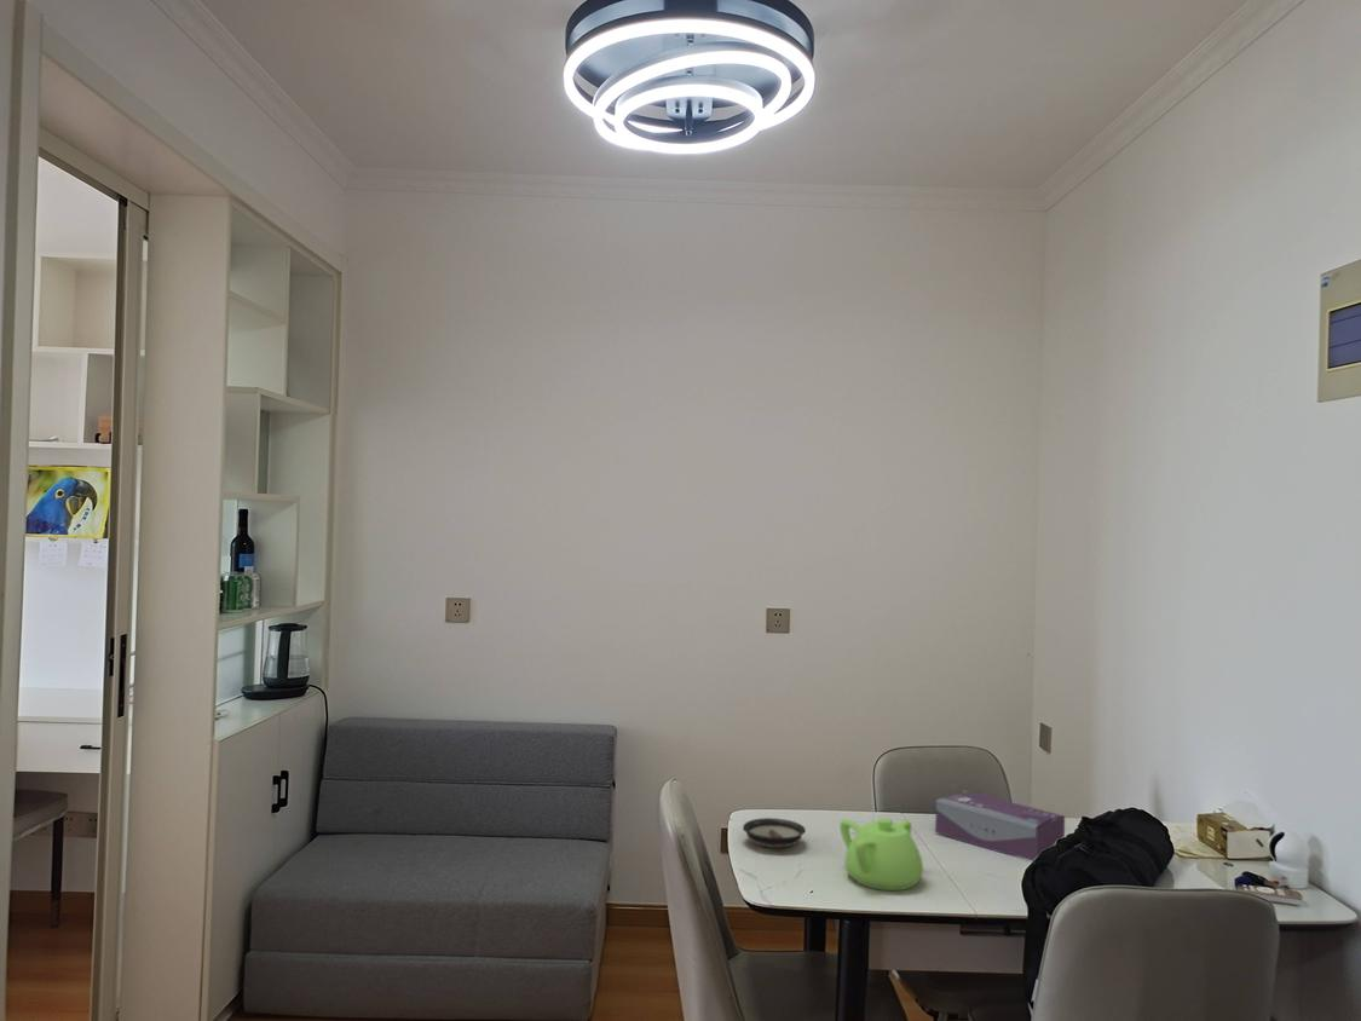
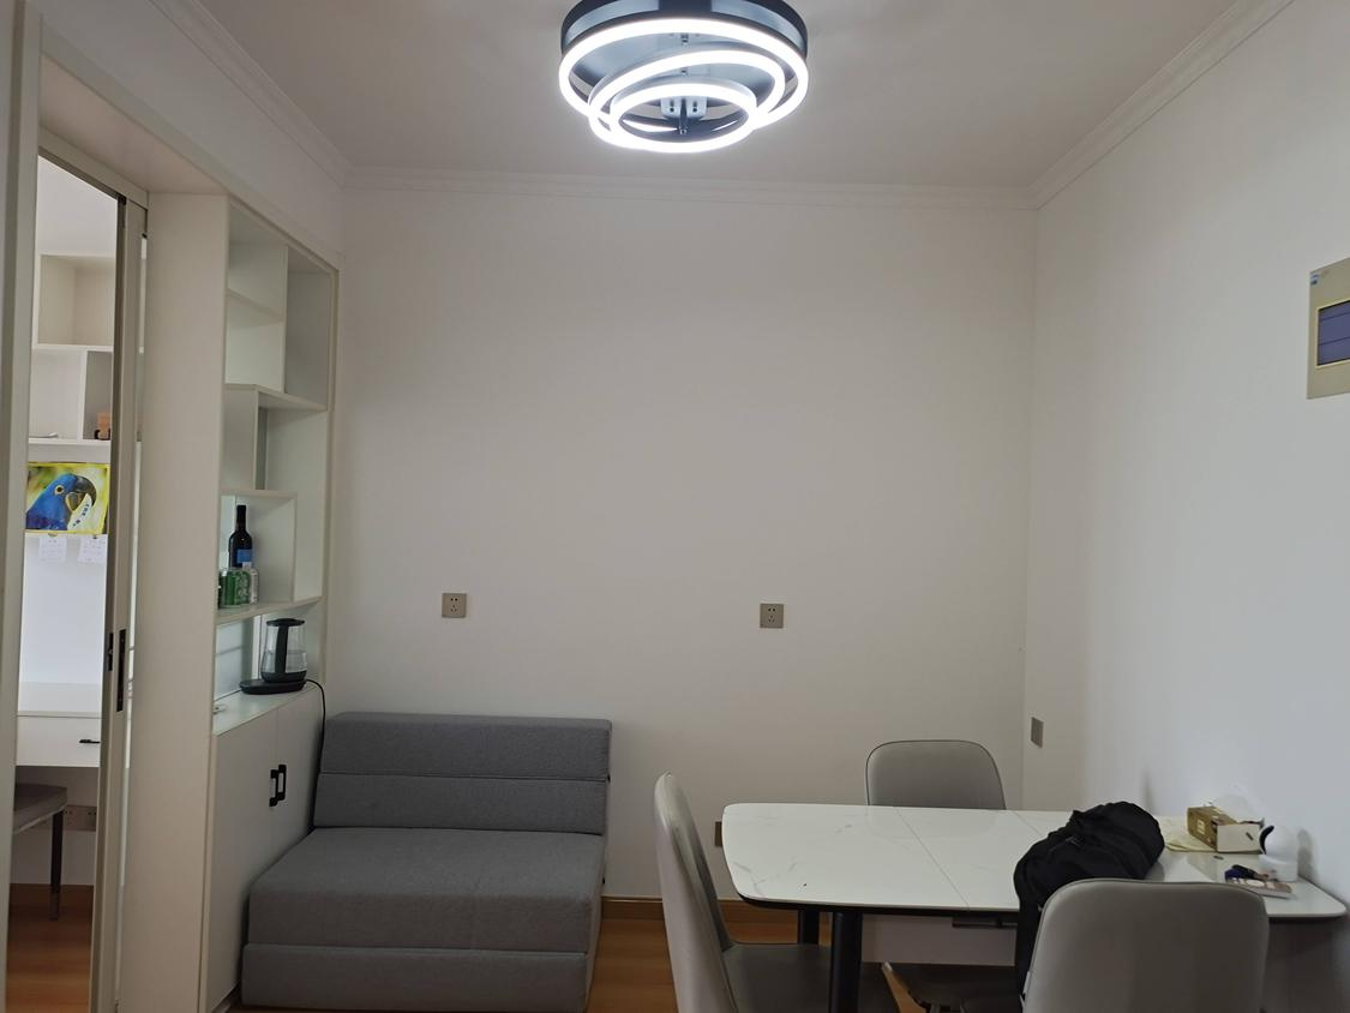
- tissue box [934,790,1066,864]
- teapot [838,817,924,892]
- saucer [742,817,807,849]
